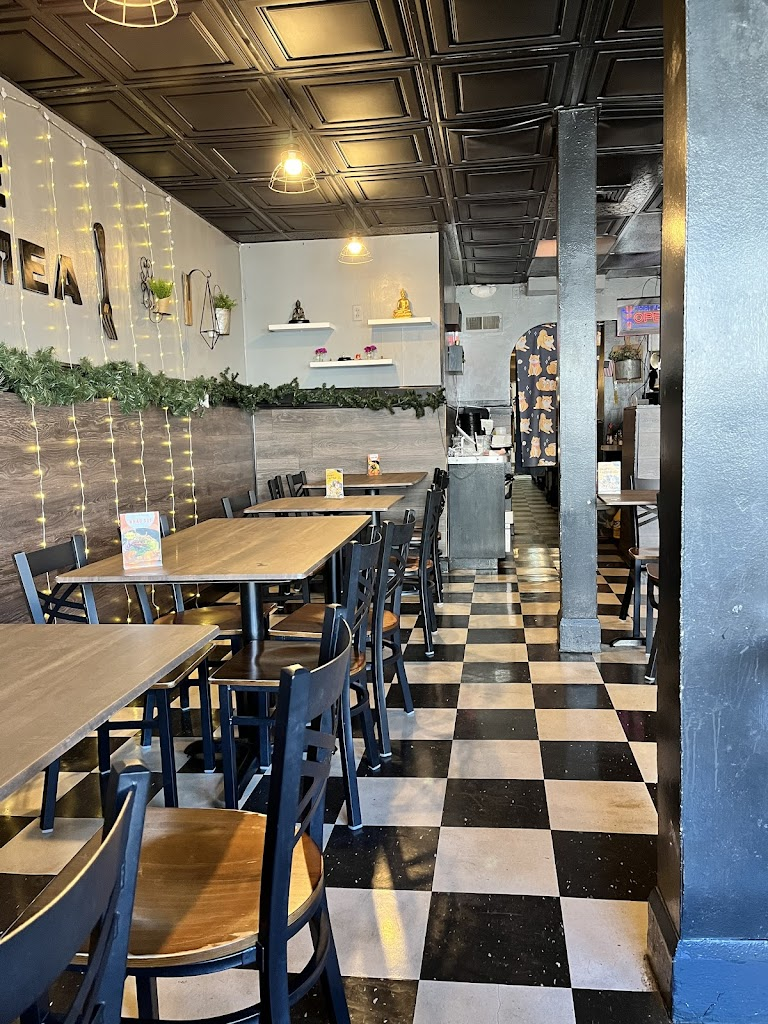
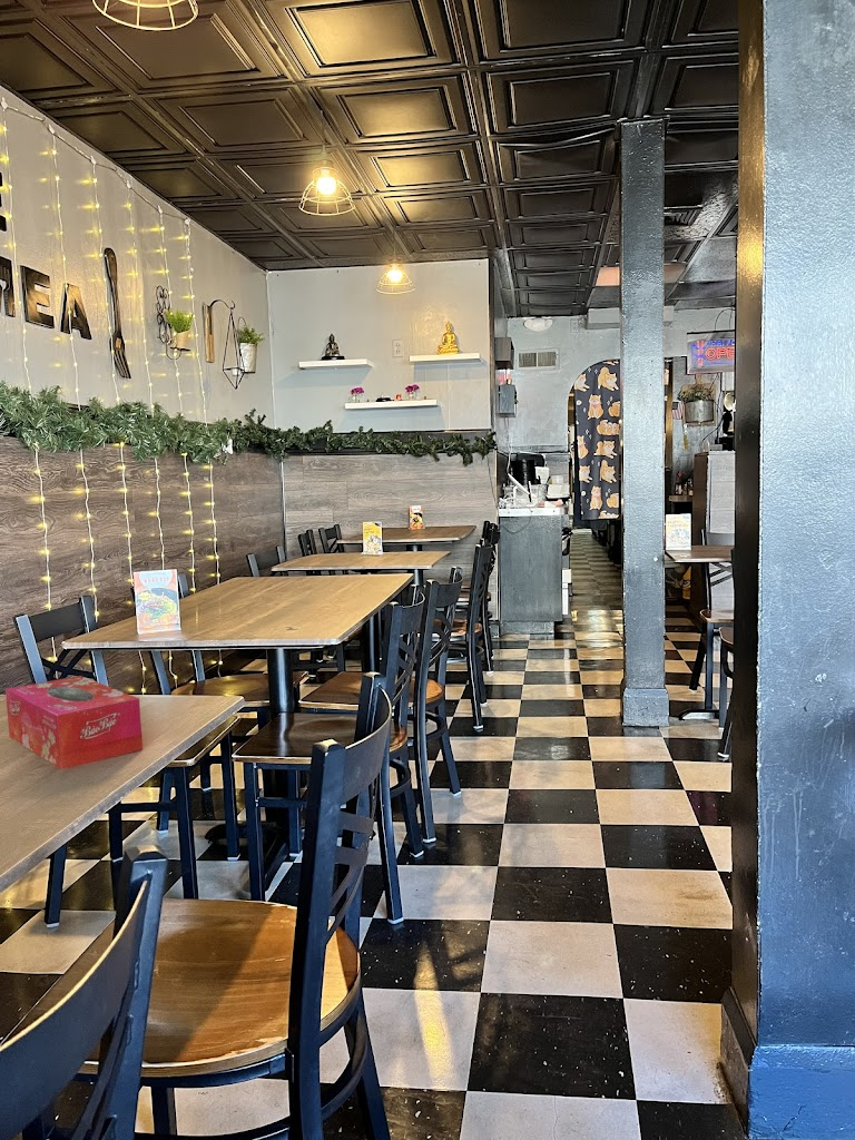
+ tissue box [4,675,144,770]
